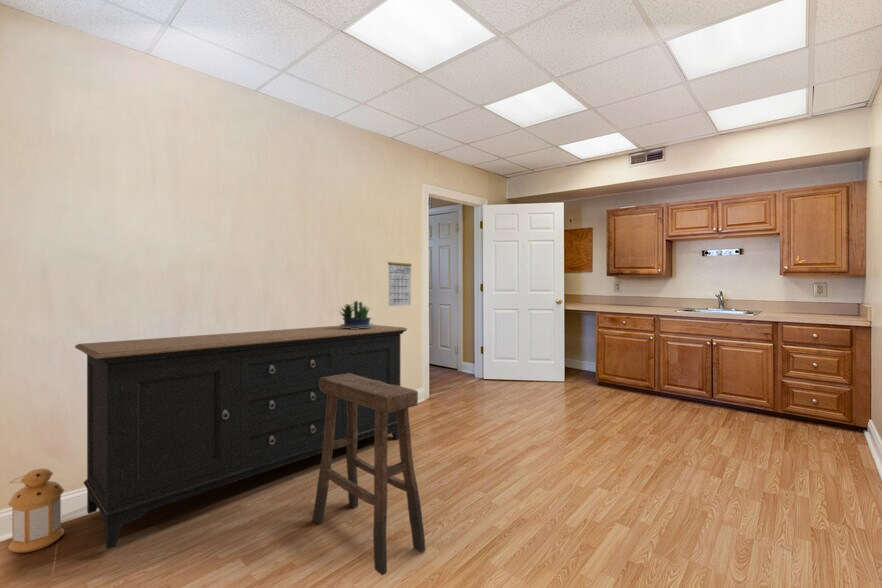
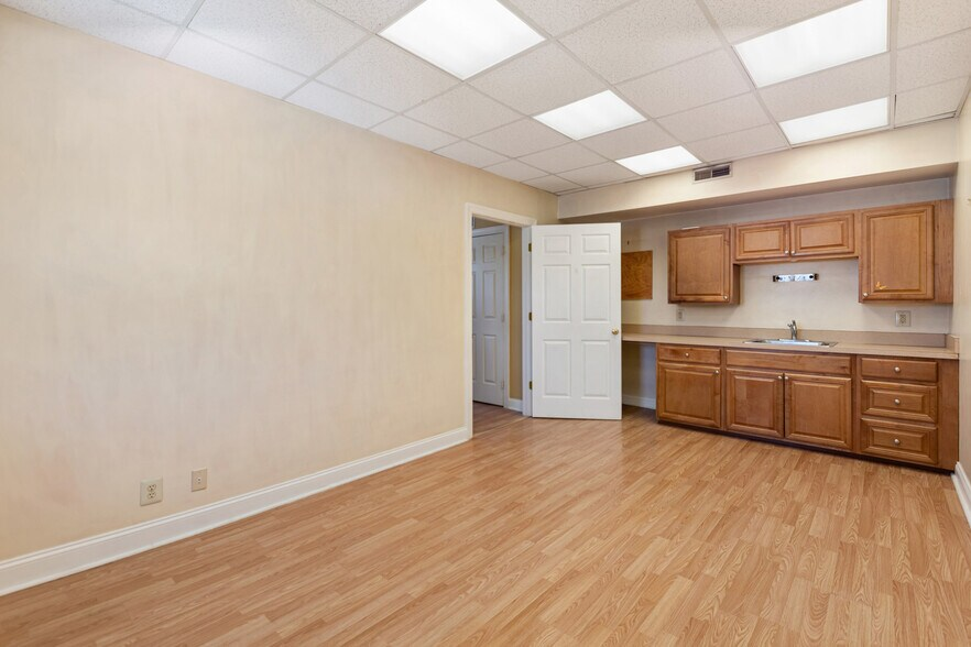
- calendar [387,252,412,307]
- potted plant [337,300,375,329]
- lantern [7,468,65,554]
- stool [311,373,426,577]
- sideboard [74,324,408,550]
